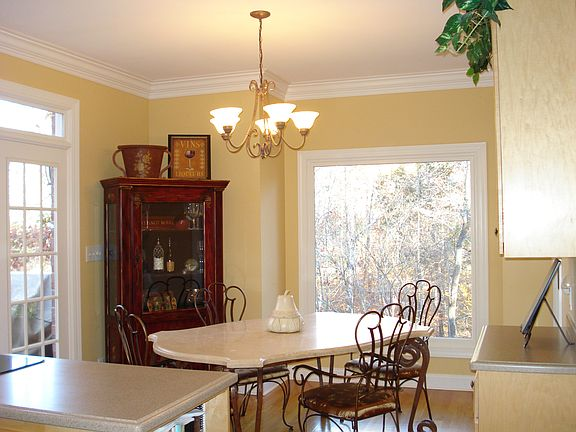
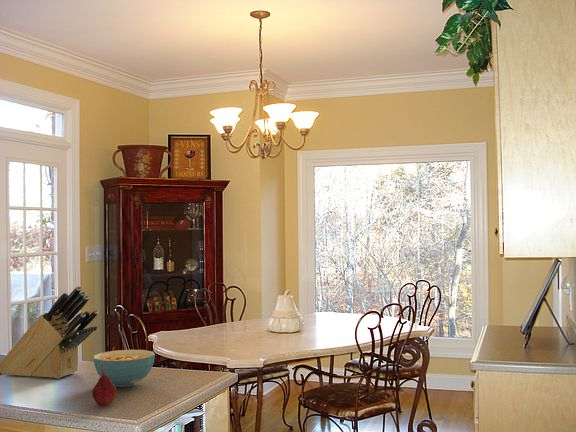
+ cereal bowl [92,349,156,388]
+ fruit [91,364,117,407]
+ knife block [0,285,99,380]
